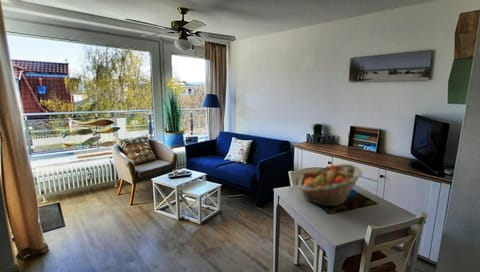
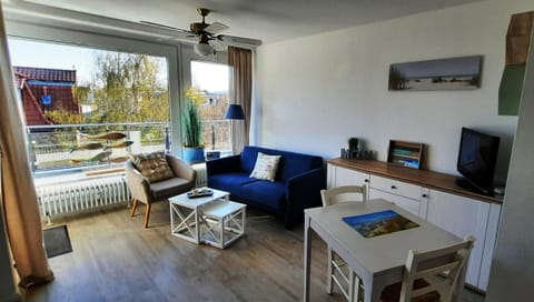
- fruit basket [297,163,363,208]
